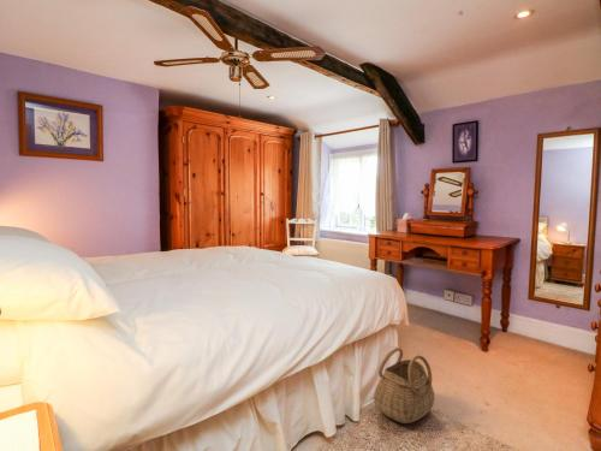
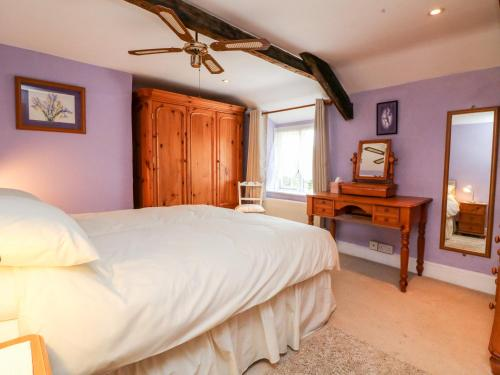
- basket [373,346,436,425]
